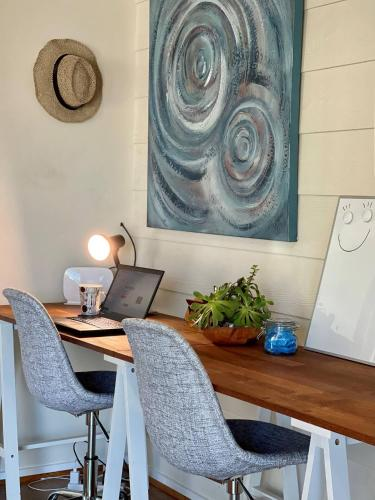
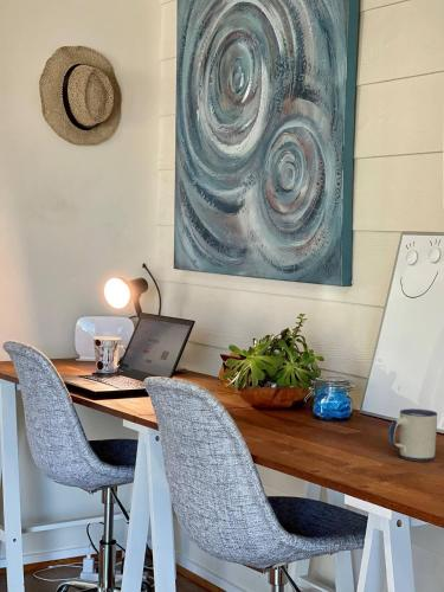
+ mug [387,407,438,462]
